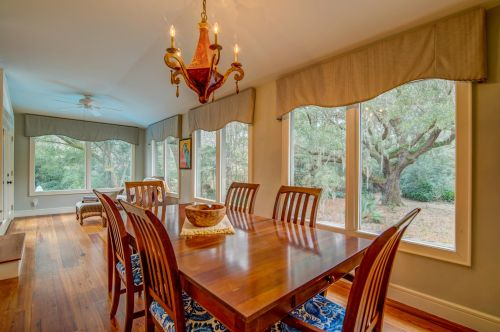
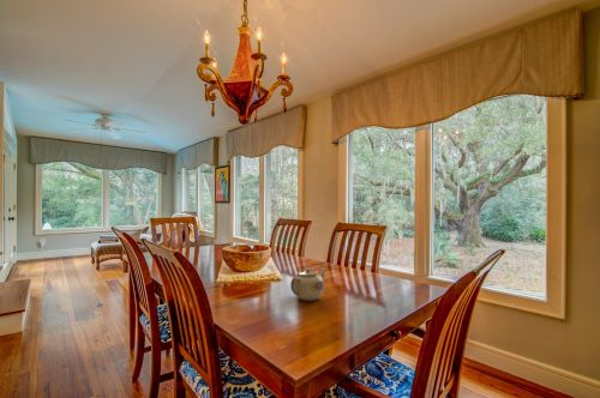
+ teapot [289,267,328,302]
